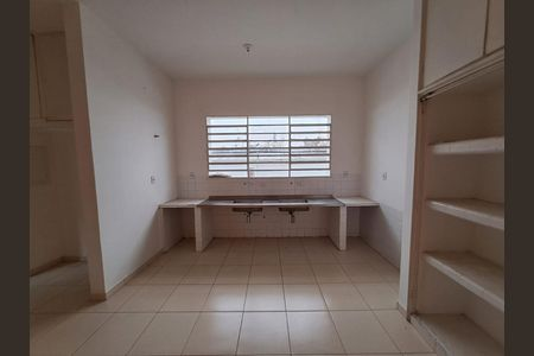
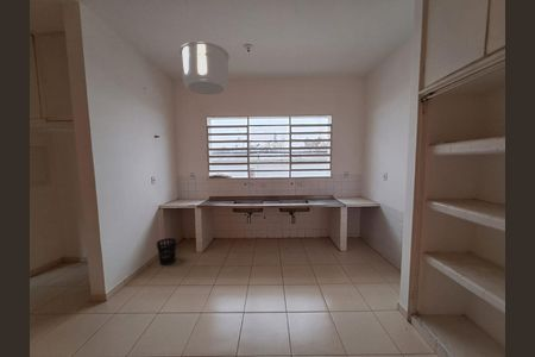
+ ceiling light [178,40,231,95]
+ wastebasket [156,237,177,267]
